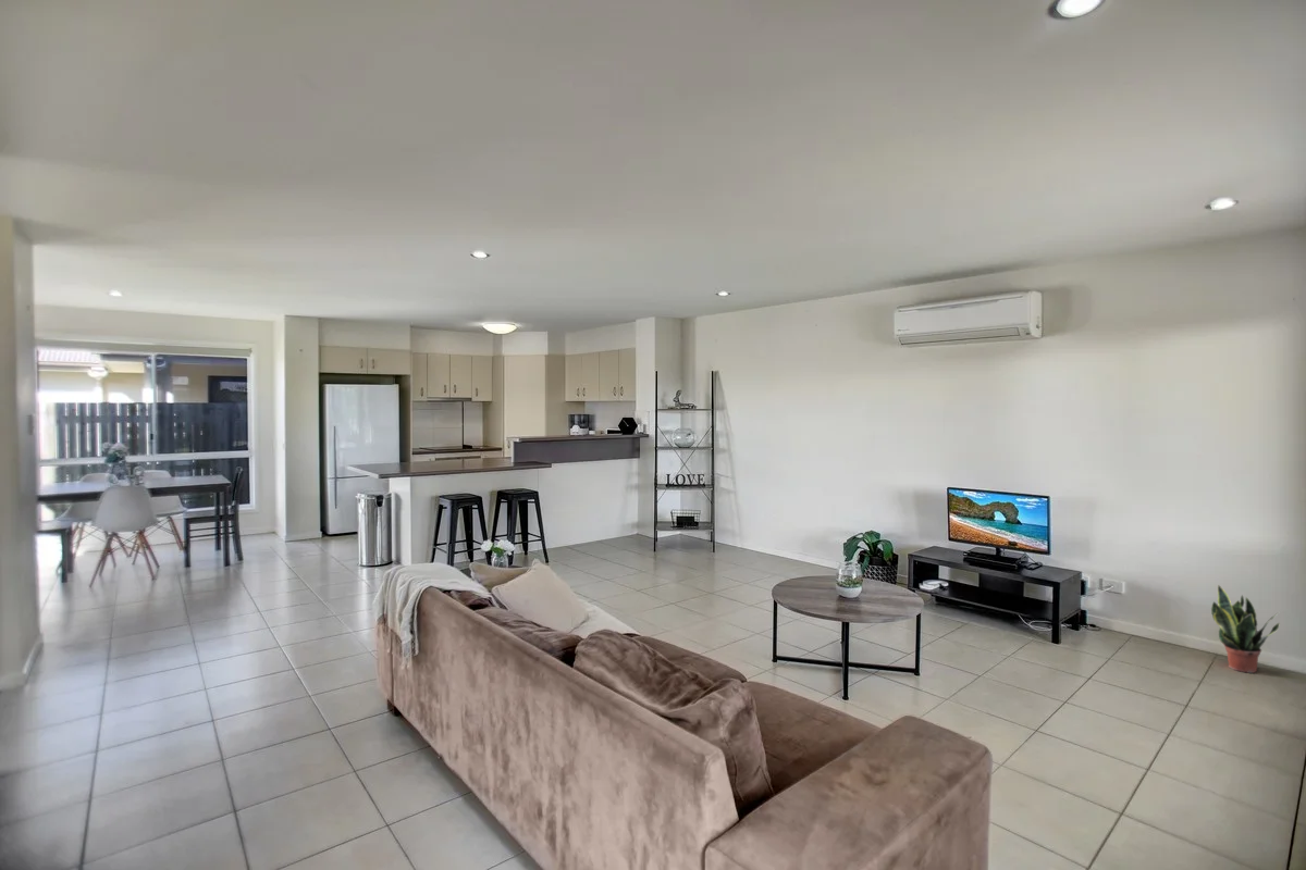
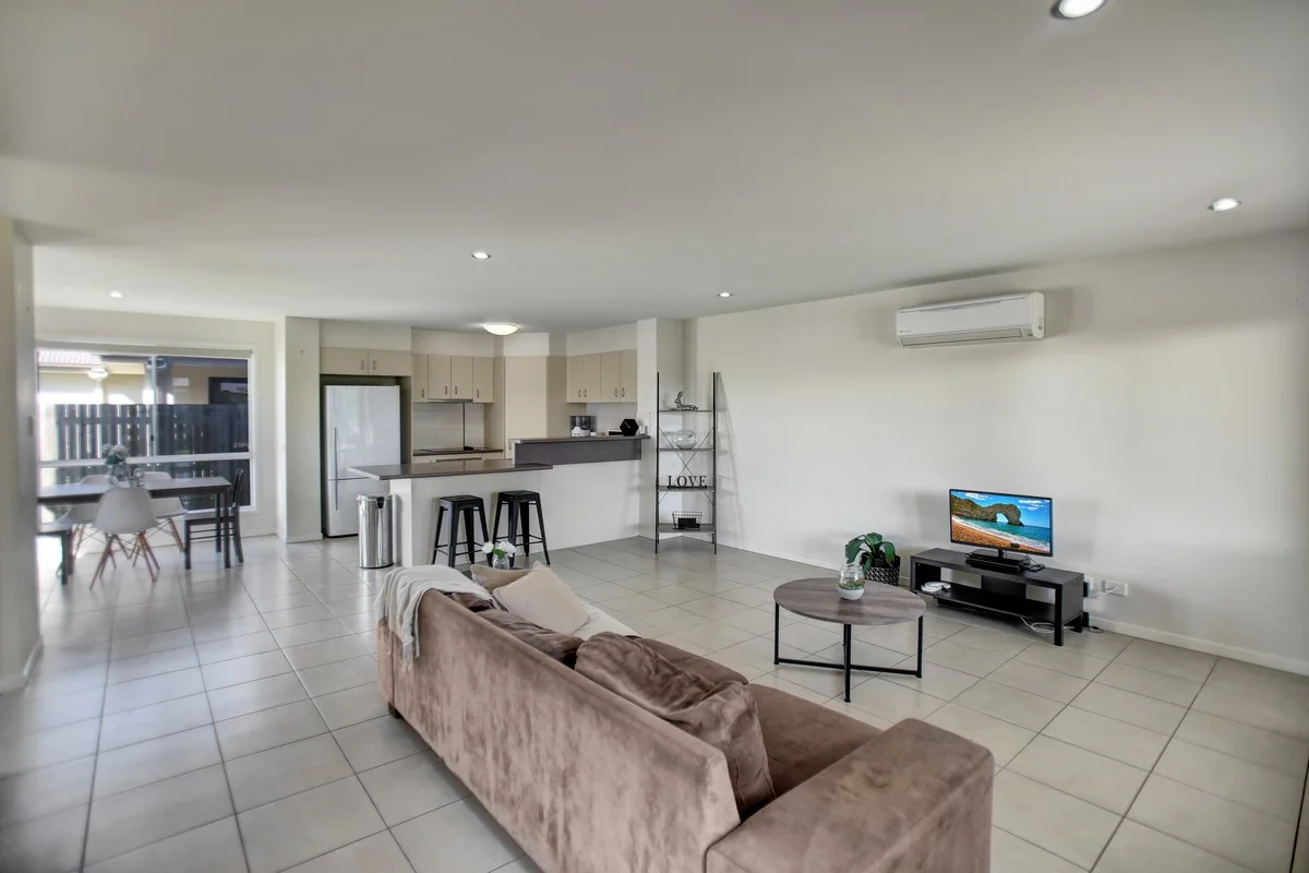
- potted plant [1210,584,1281,674]
